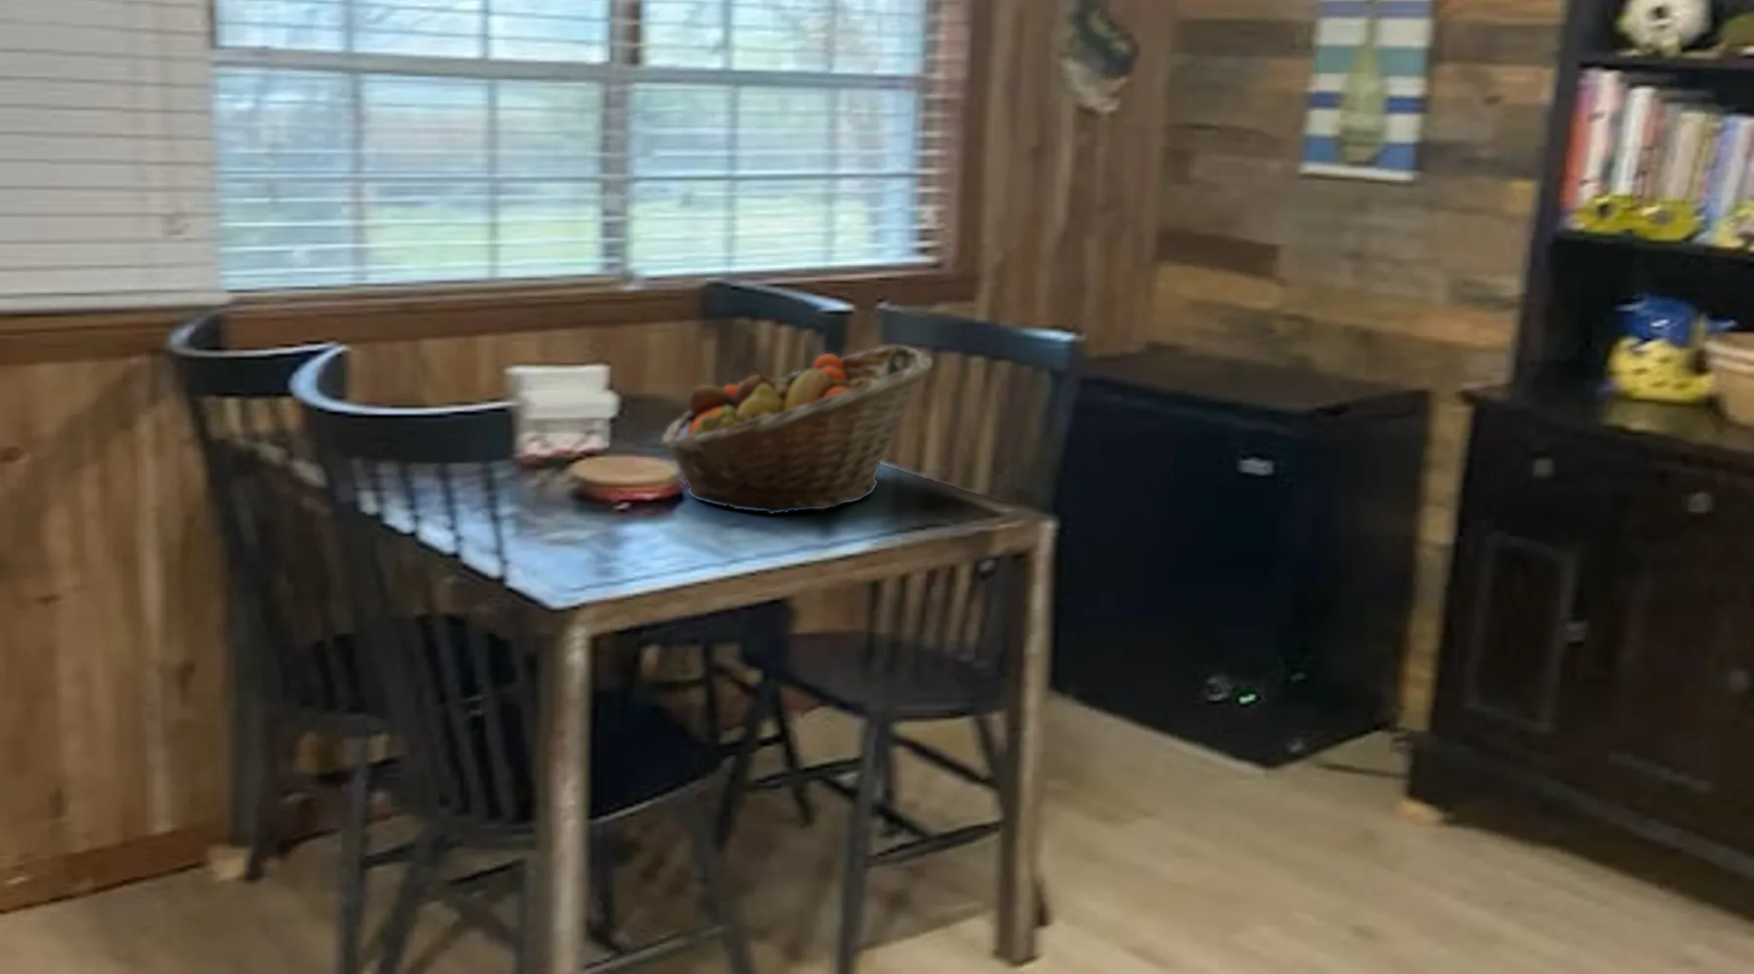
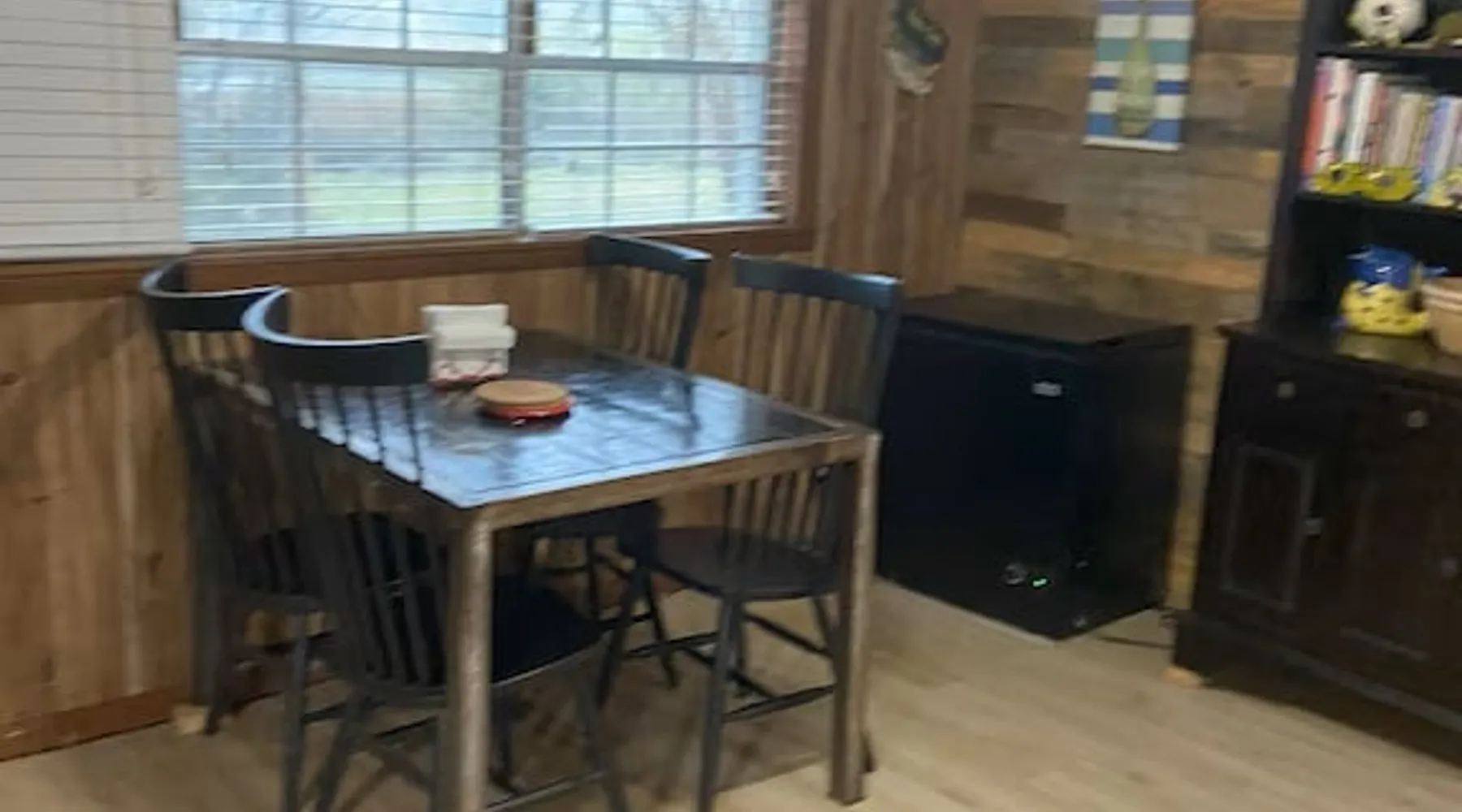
- fruit basket [659,344,935,516]
